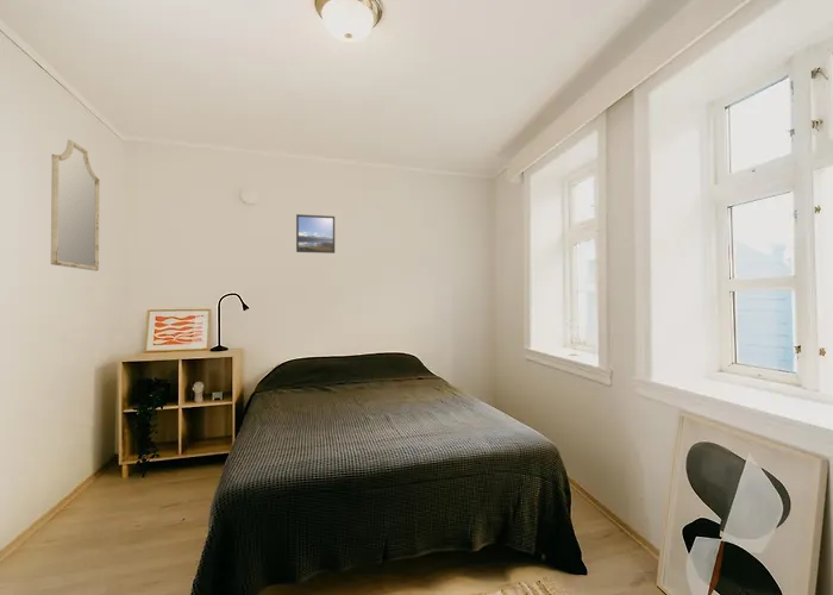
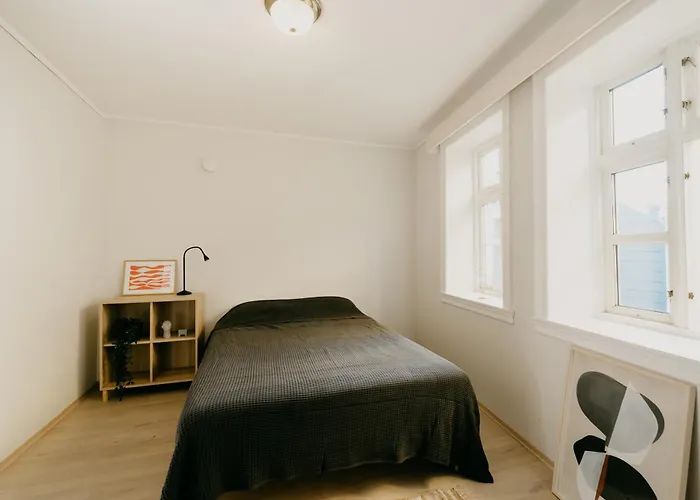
- home mirror [50,139,101,273]
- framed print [295,213,336,255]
